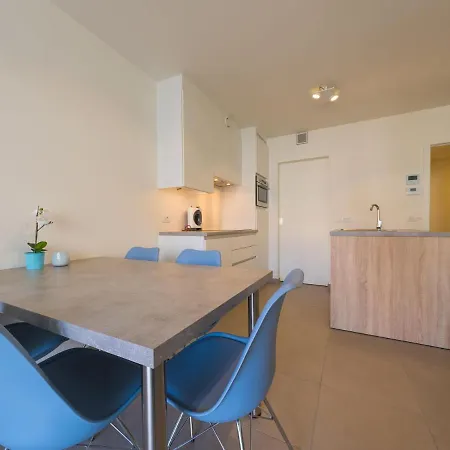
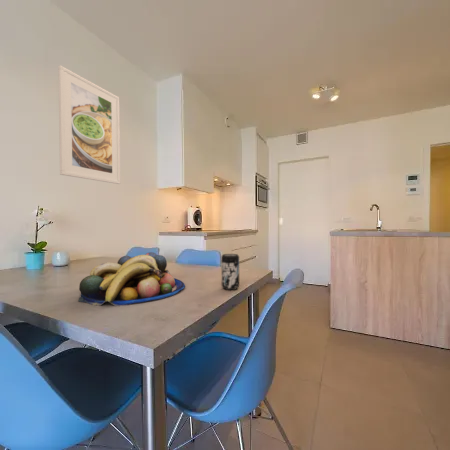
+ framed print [57,64,121,185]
+ beverage can [220,253,240,291]
+ fruit bowl [78,251,186,307]
